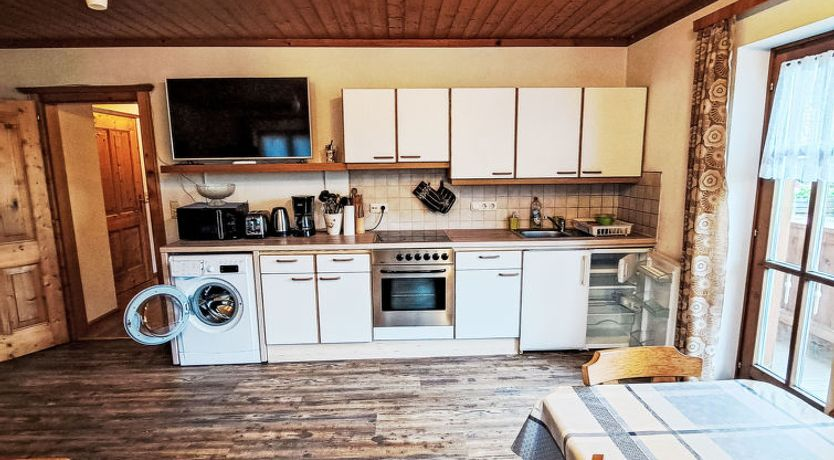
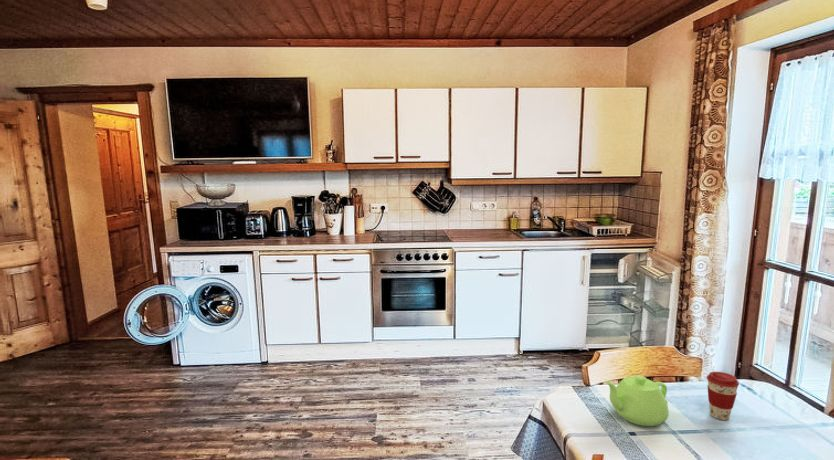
+ coffee cup [706,371,740,421]
+ teapot [604,375,670,427]
